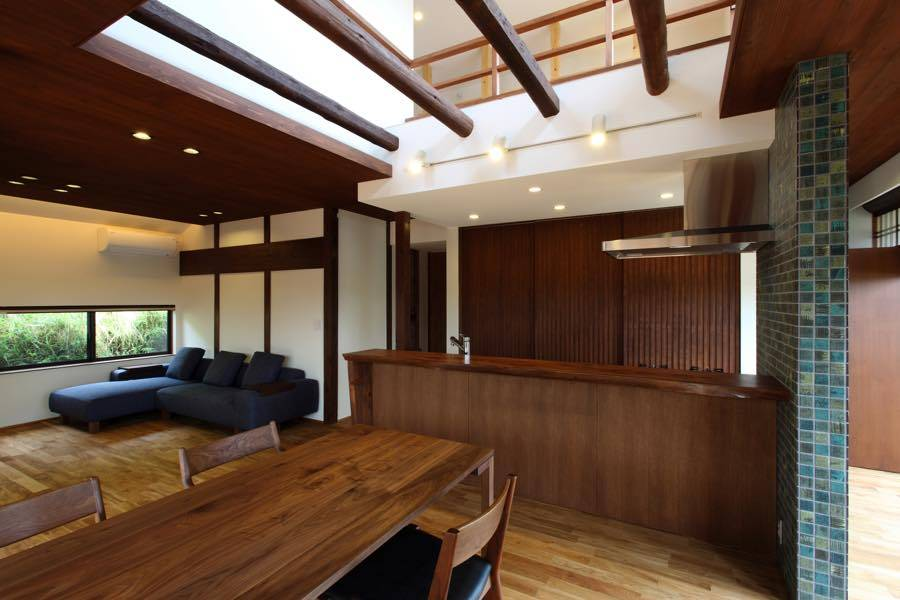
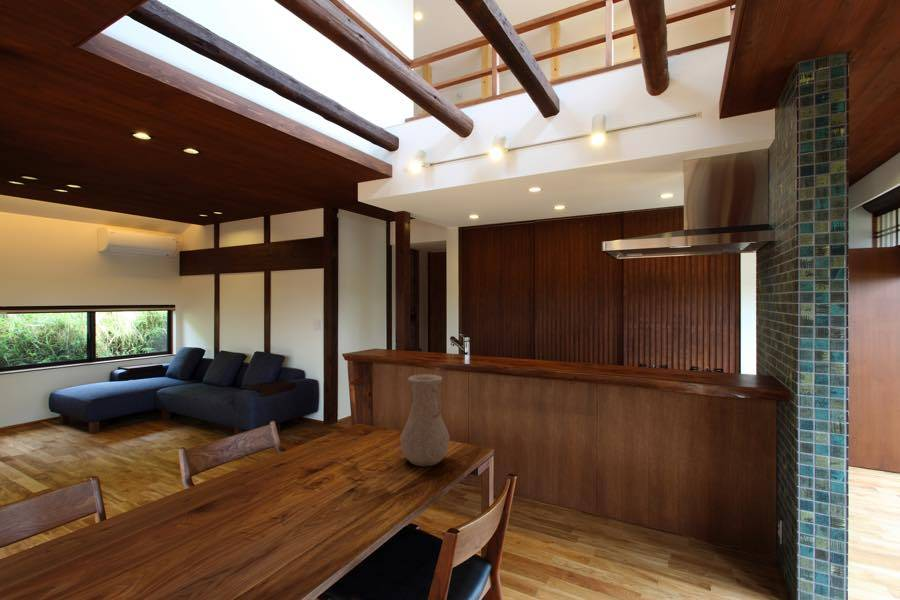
+ vase [399,373,451,467]
